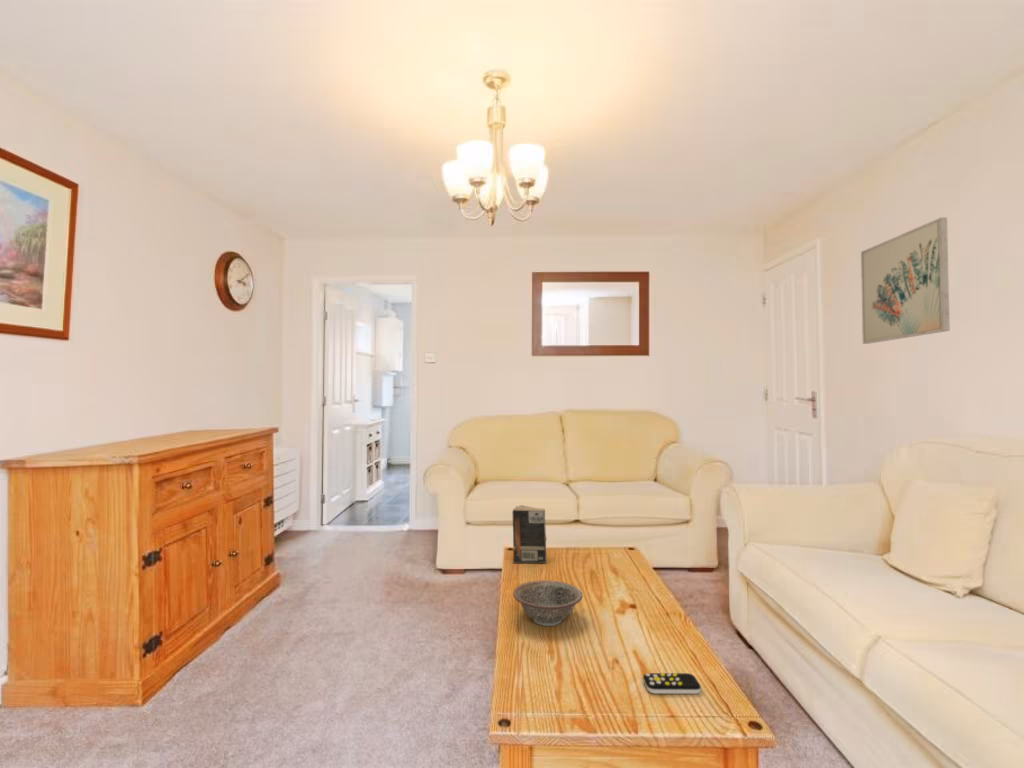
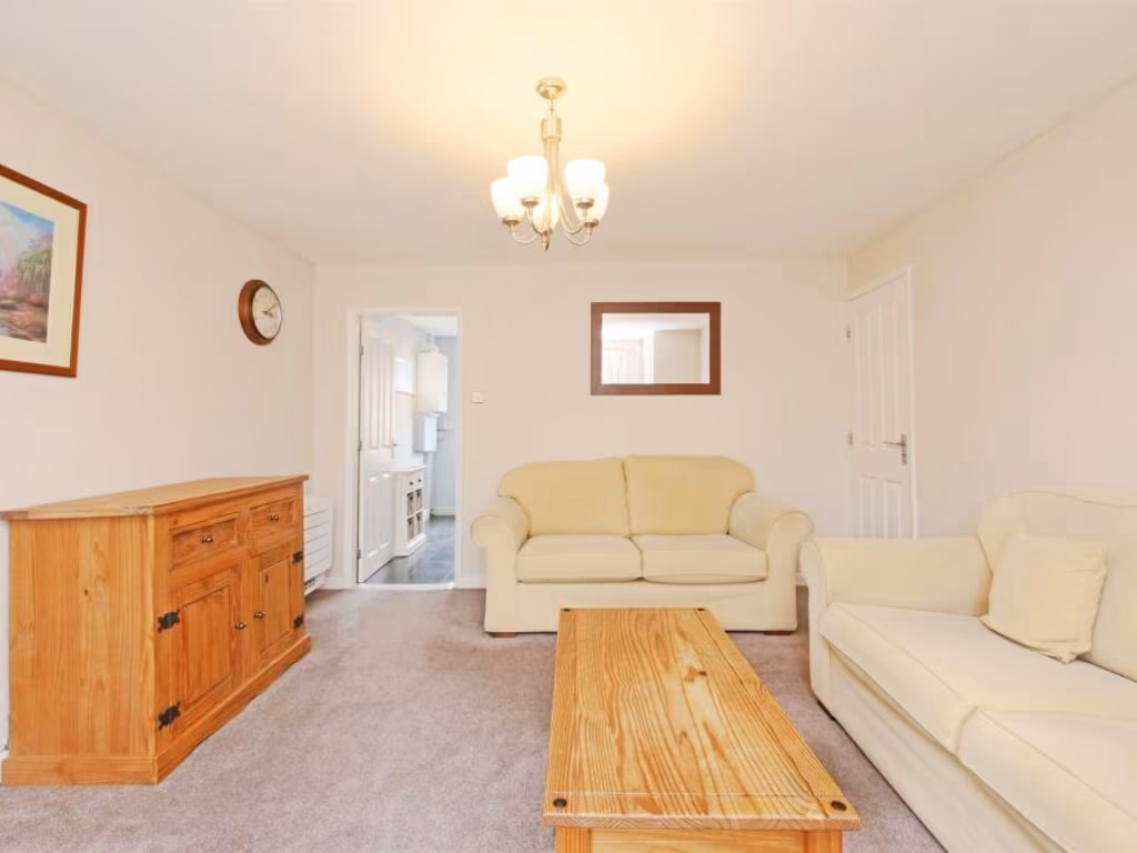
- decorative bowl [512,579,584,627]
- book [511,504,548,564]
- wall art [860,217,951,345]
- remote control [642,672,702,695]
